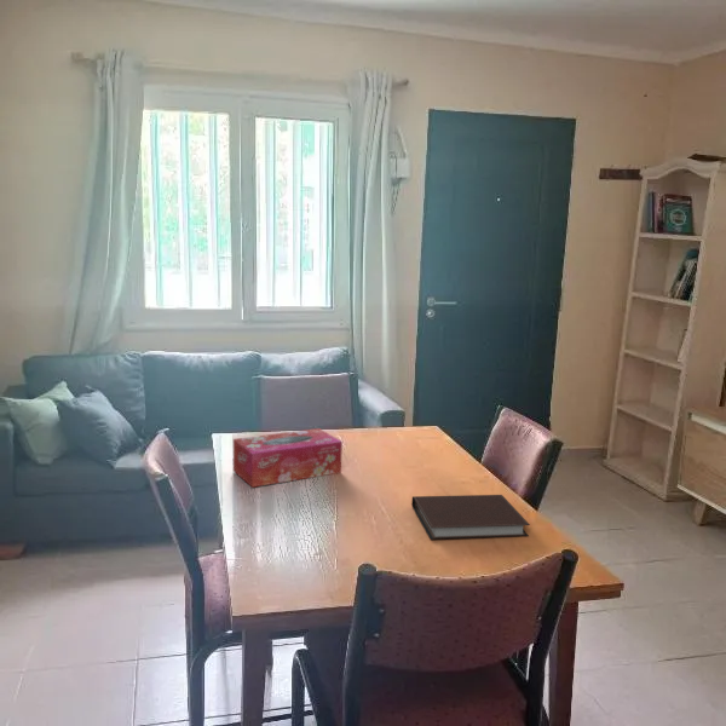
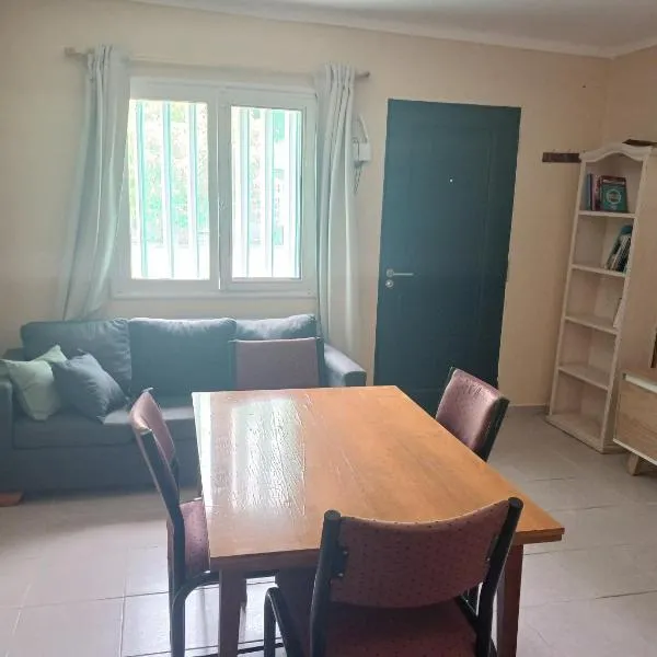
- tissue box [232,427,344,489]
- notebook [410,494,531,541]
